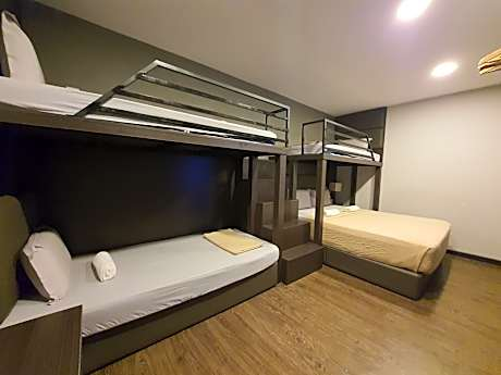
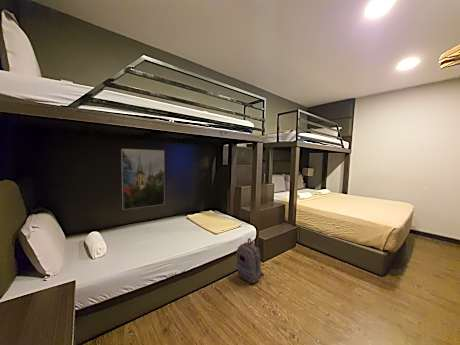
+ backpack [235,237,265,284]
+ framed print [120,148,165,211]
